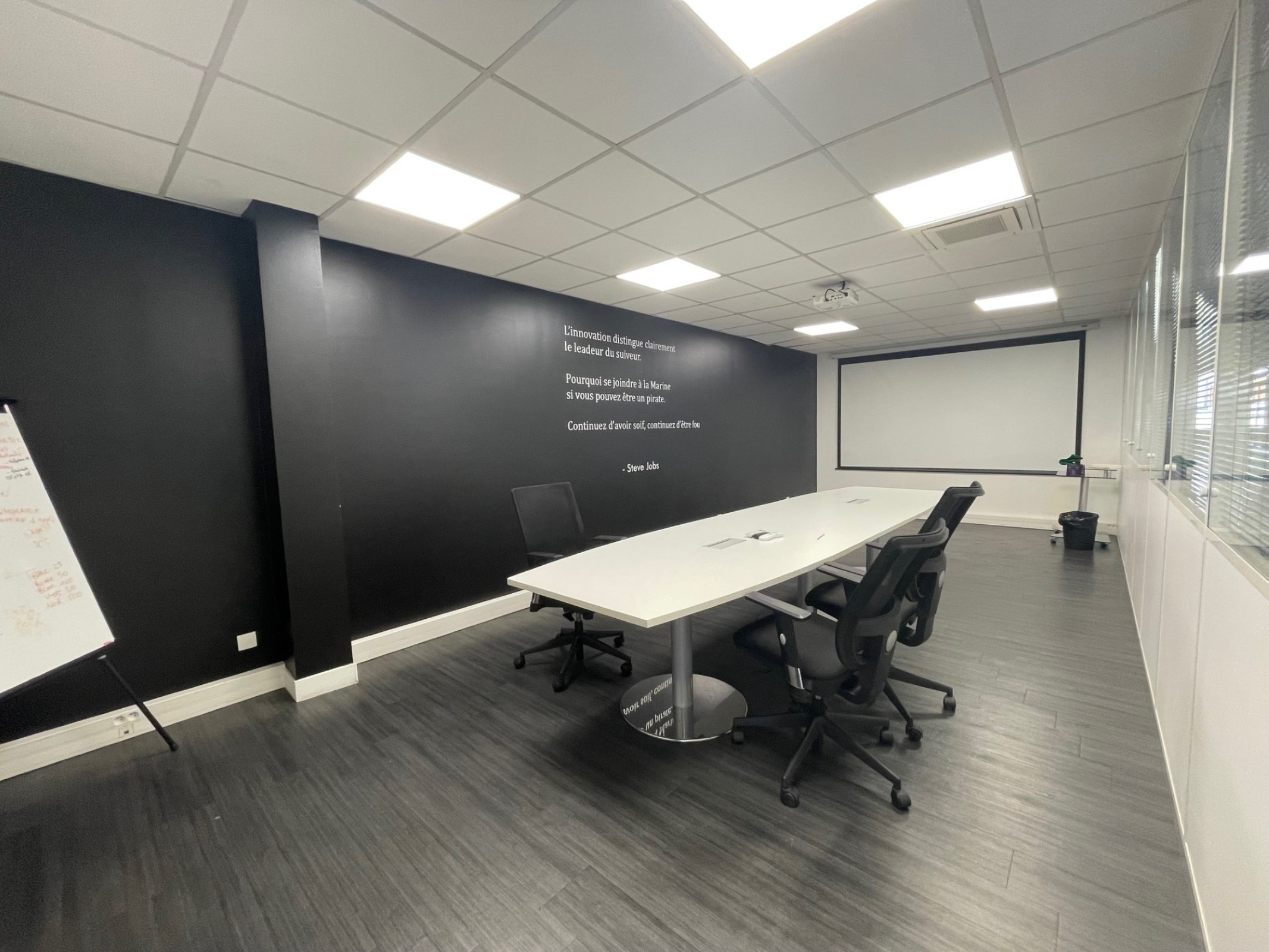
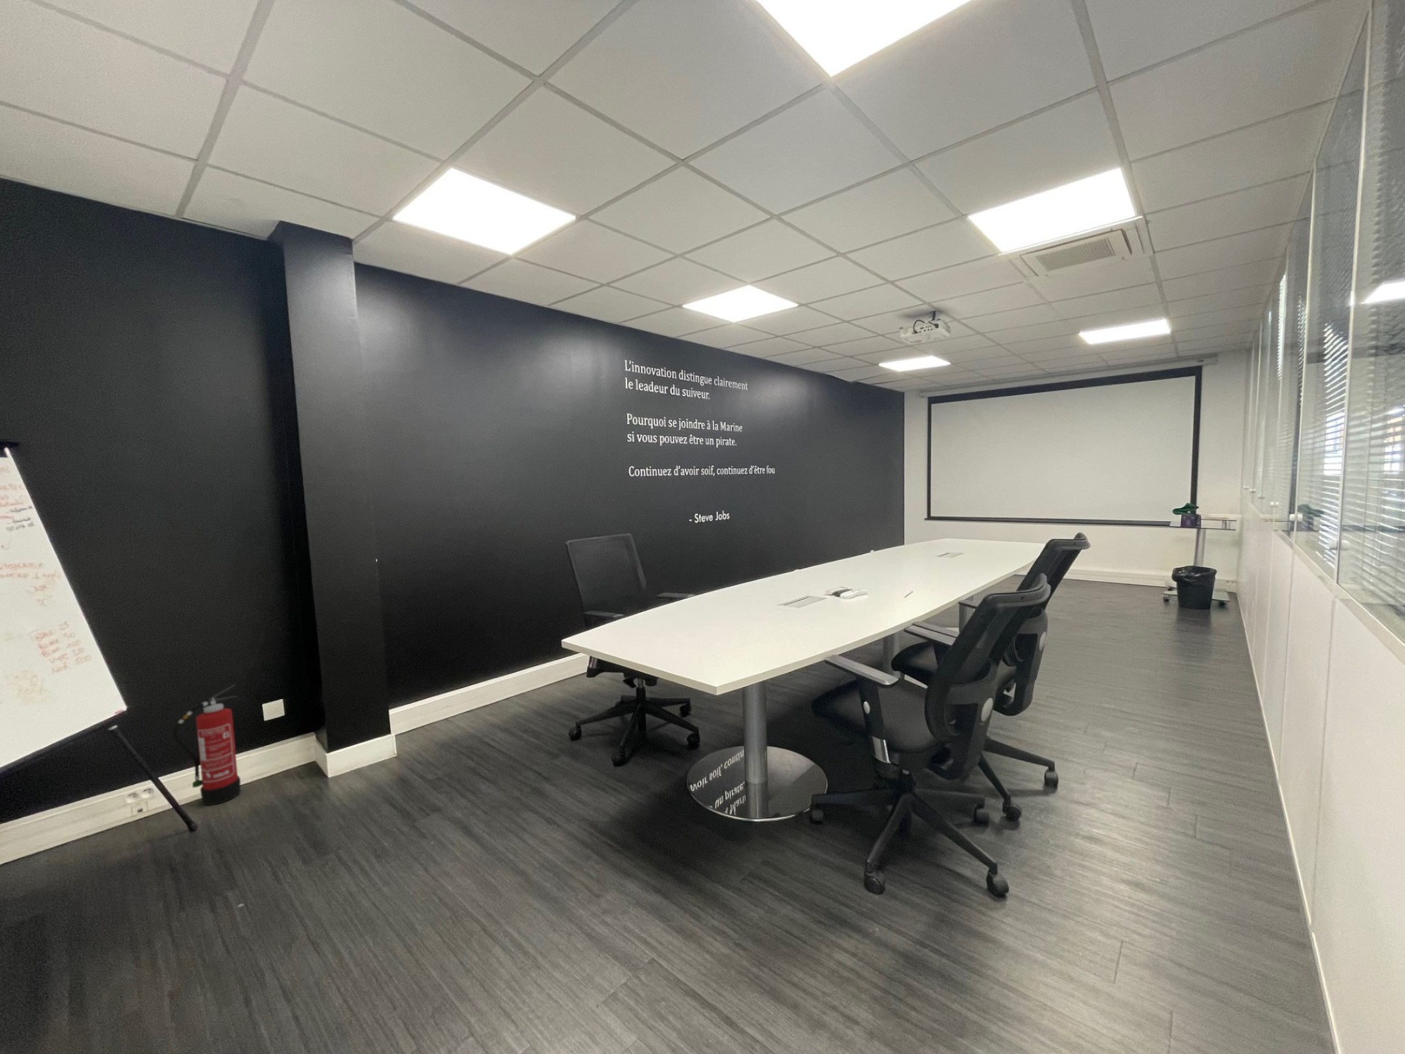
+ fire extinguisher [172,684,241,806]
